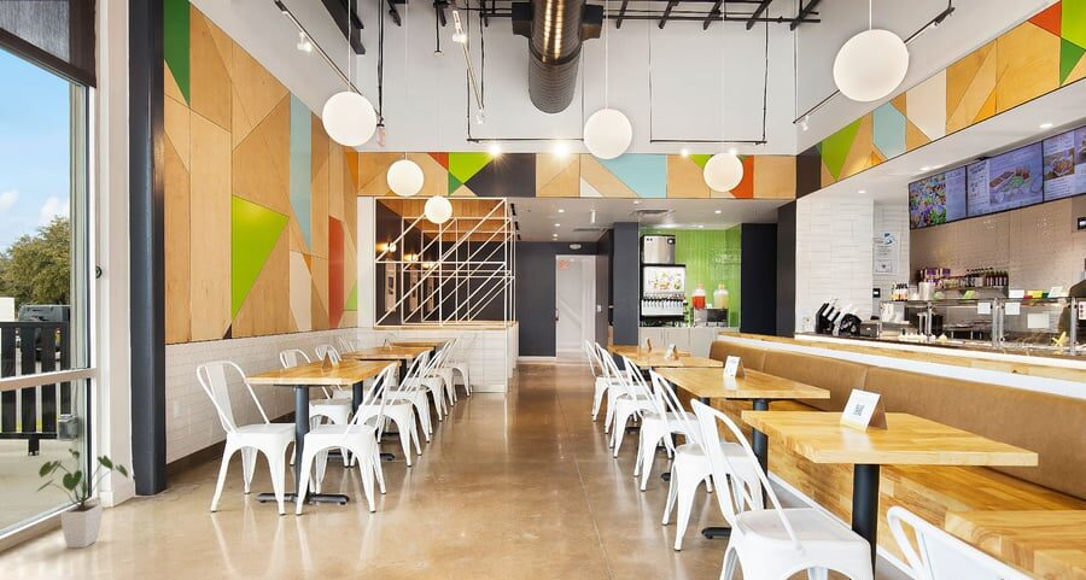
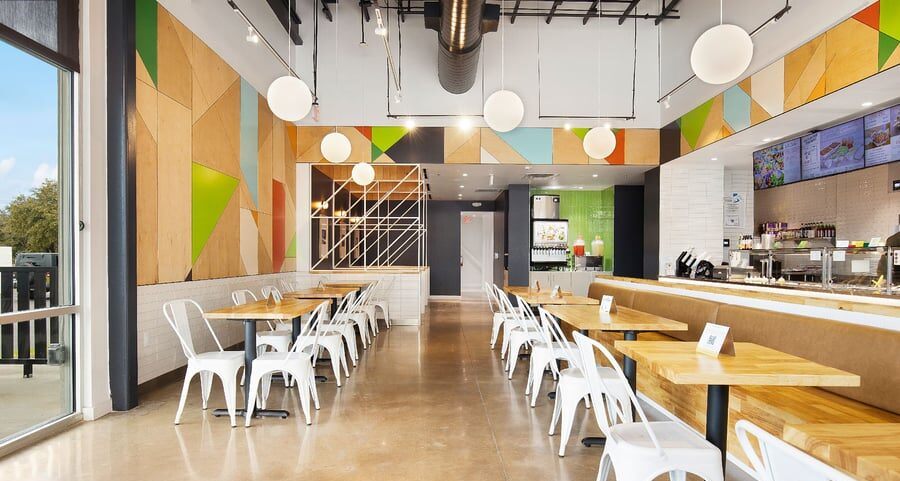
- house plant [34,447,129,549]
